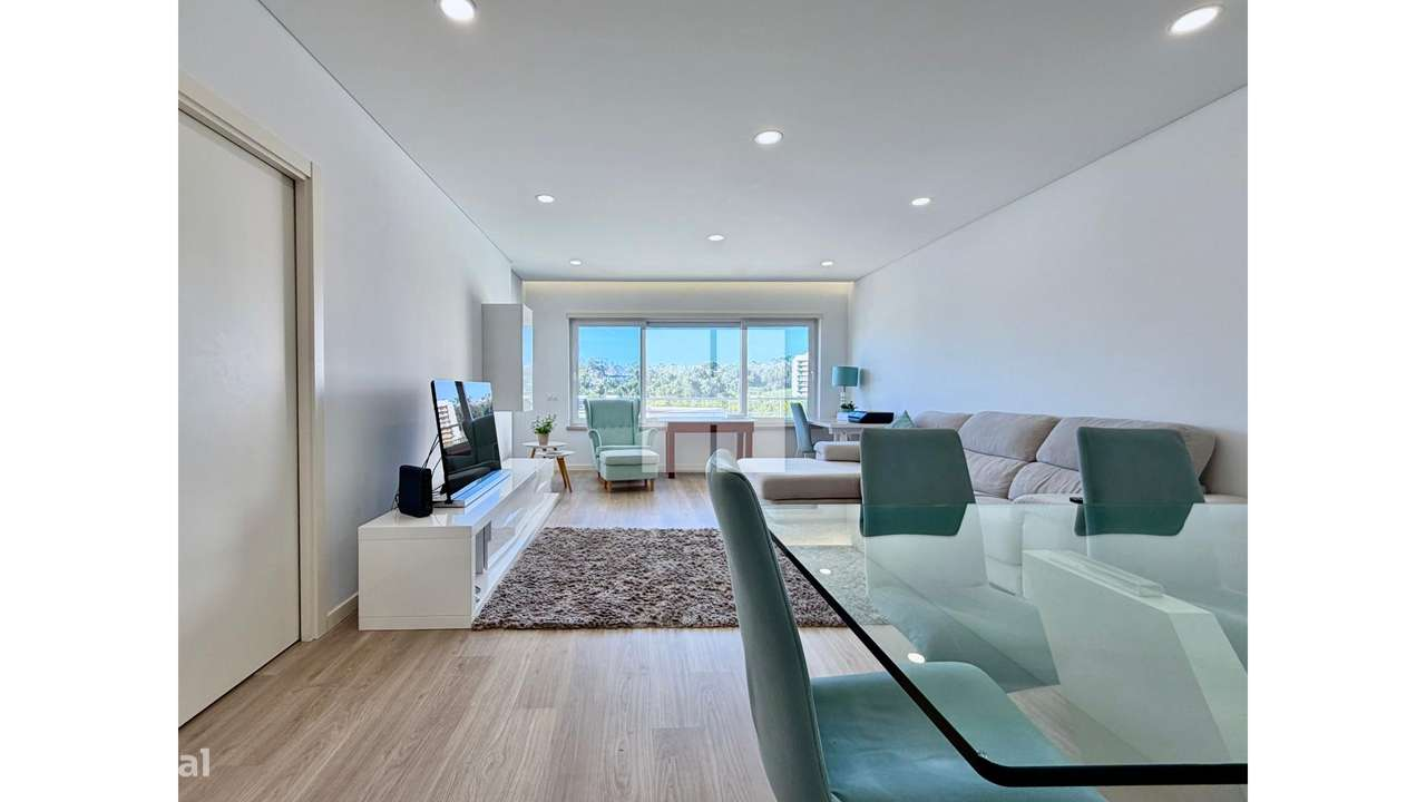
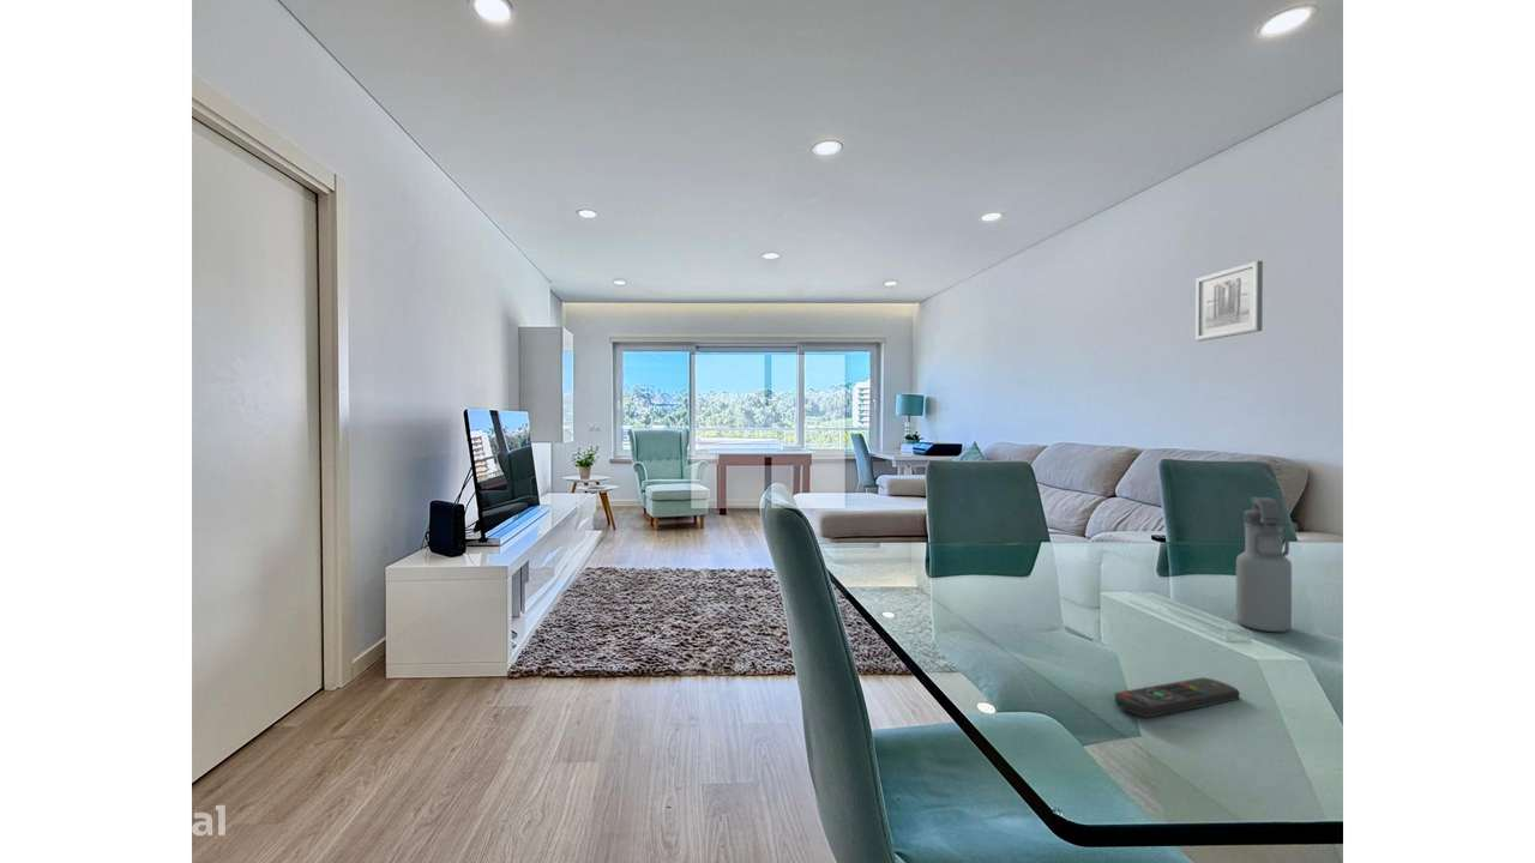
+ remote control [1113,676,1240,718]
+ water bottle [1235,496,1293,633]
+ wall art [1194,260,1264,343]
